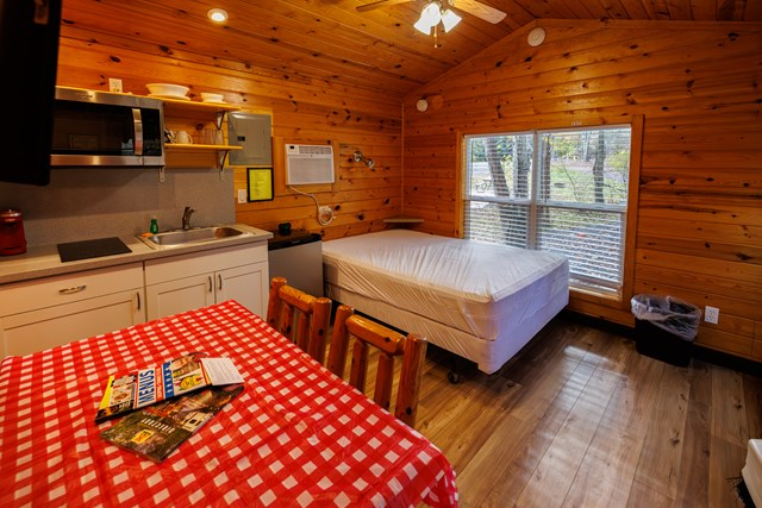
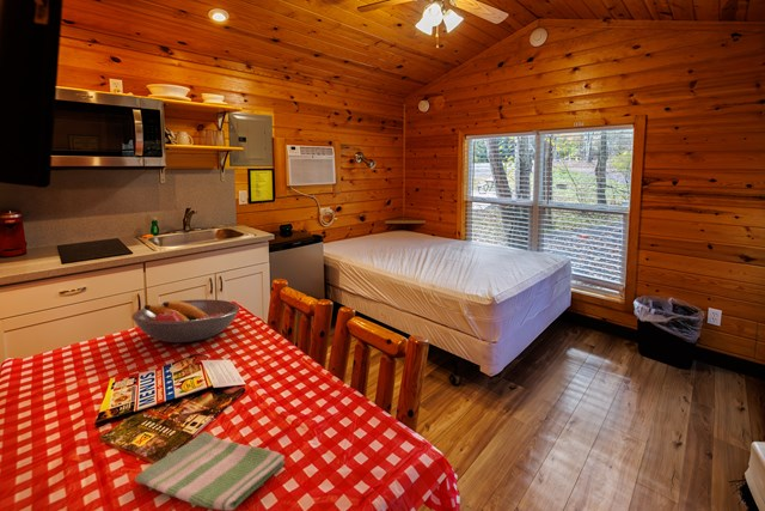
+ dish towel [134,431,287,511]
+ fruit bowl [130,298,240,343]
